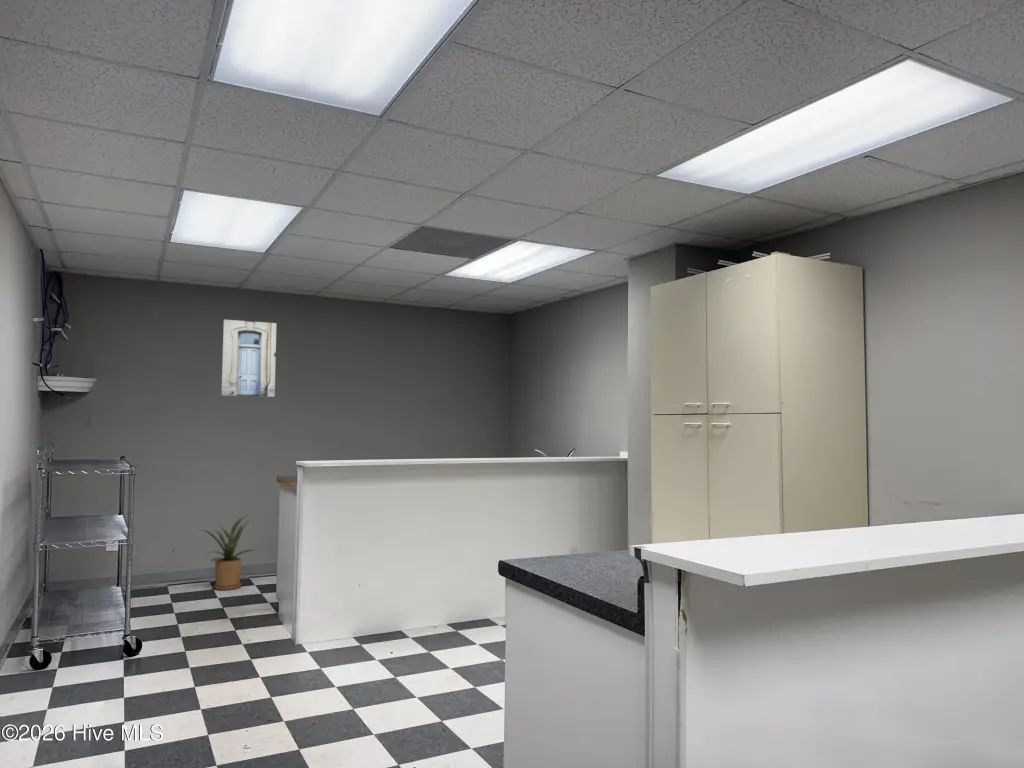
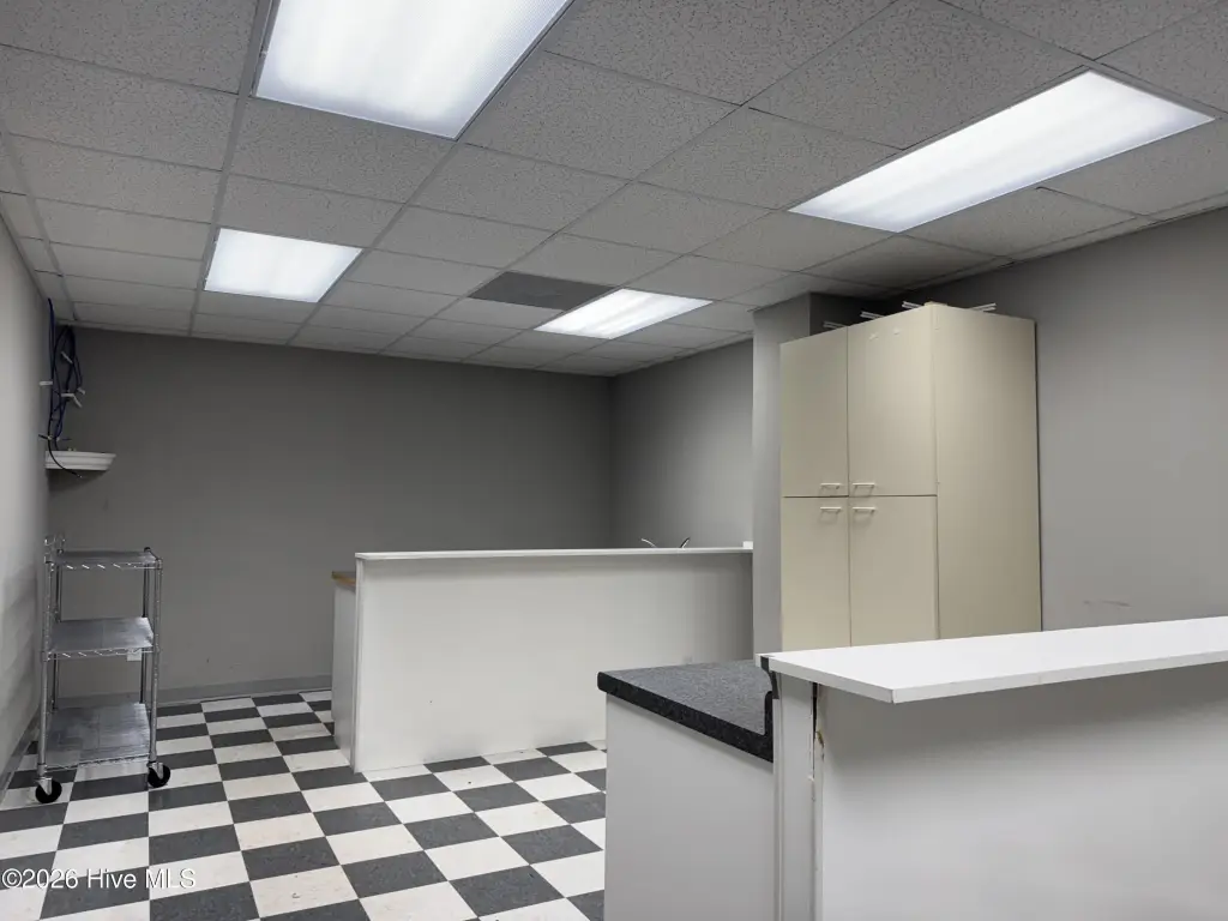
- wall art [220,319,277,398]
- house plant [196,513,258,591]
